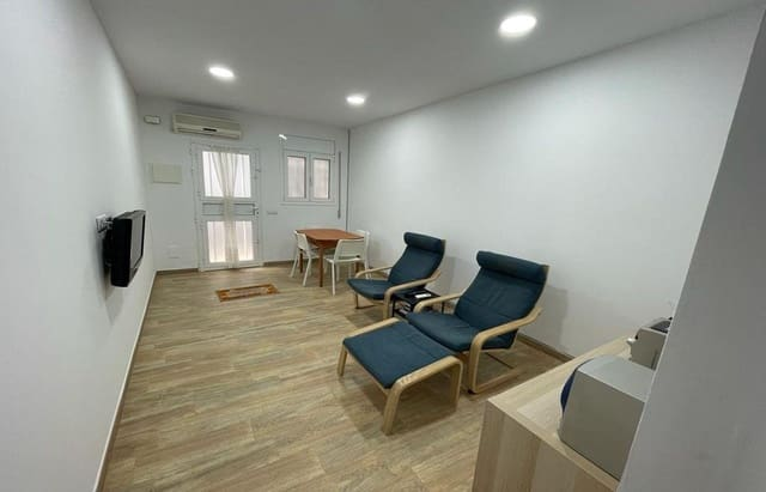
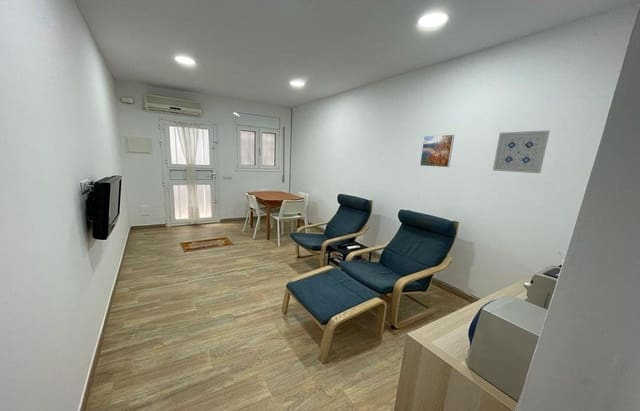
+ wall art [492,129,551,174]
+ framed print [419,134,455,168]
